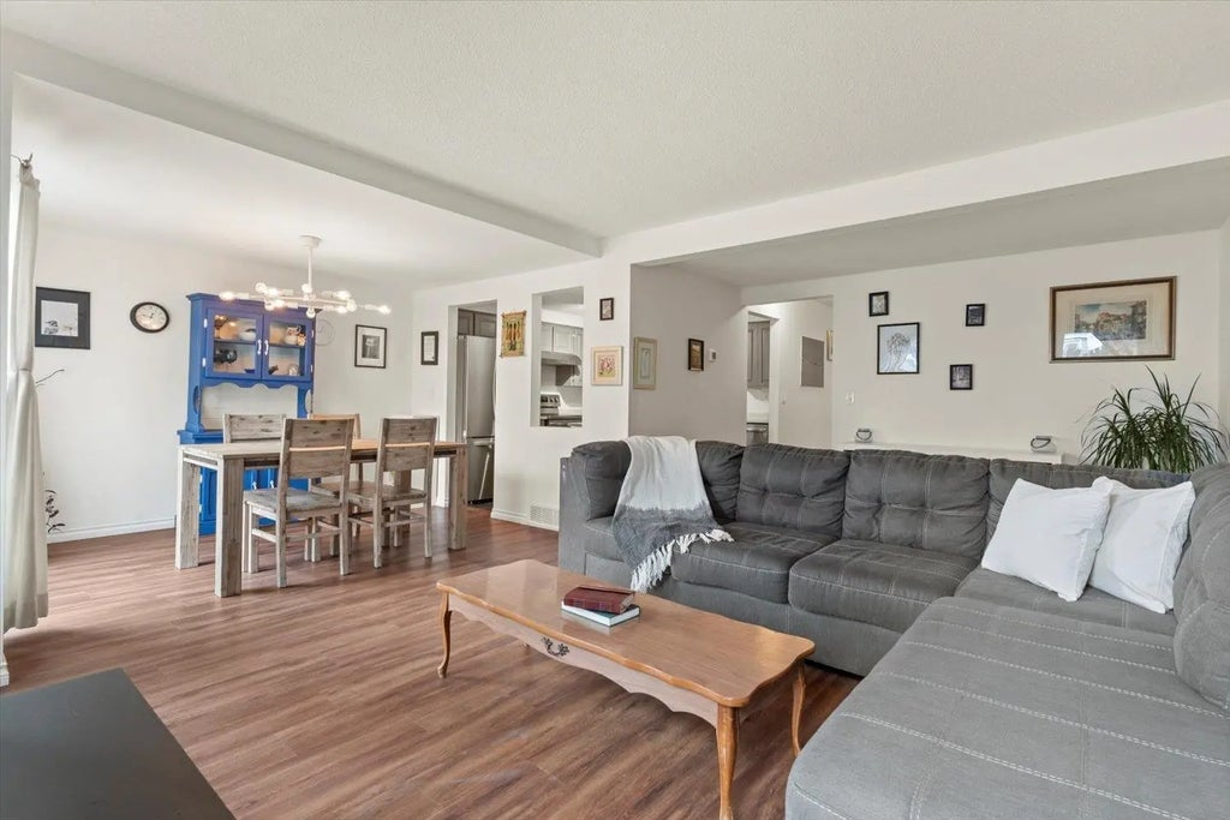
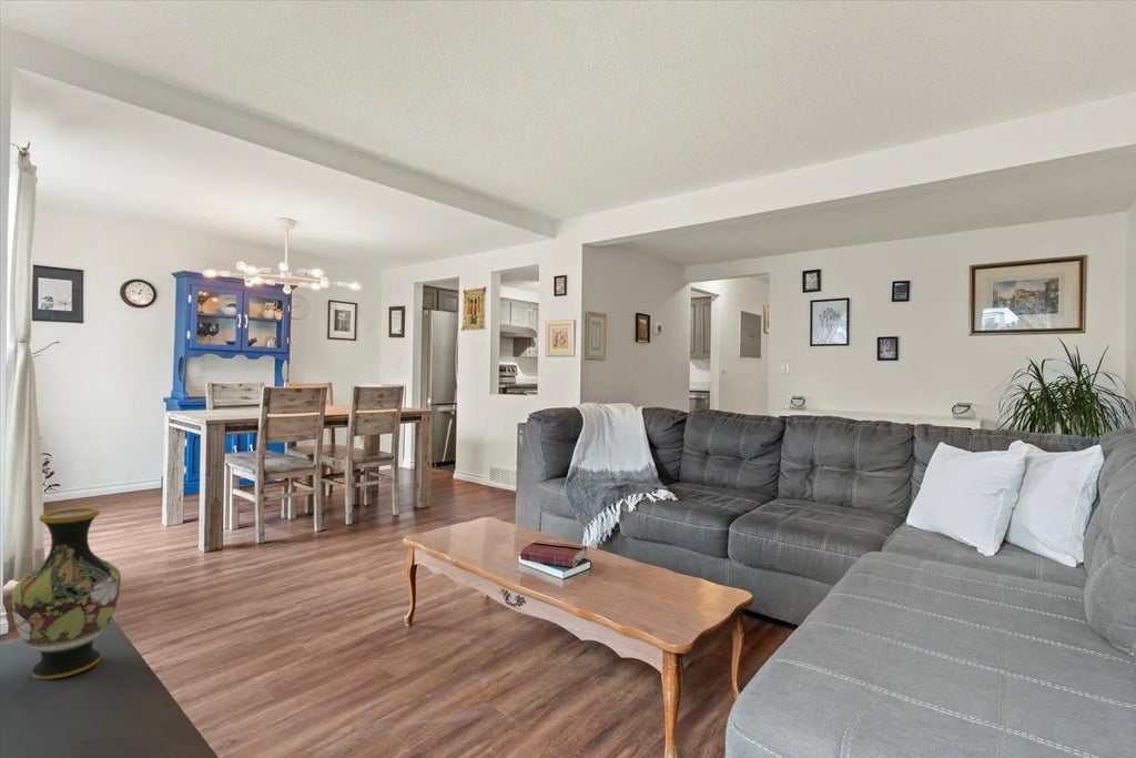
+ vase [11,506,122,680]
